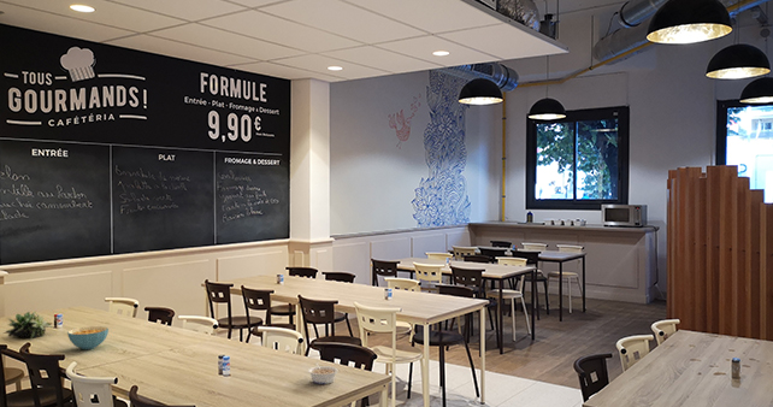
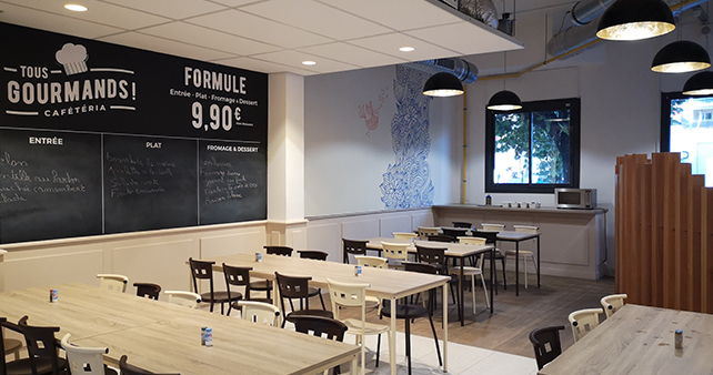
- succulent plant [2,311,54,340]
- legume [307,361,340,385]
- cereal bowl [66,325,110,350]
